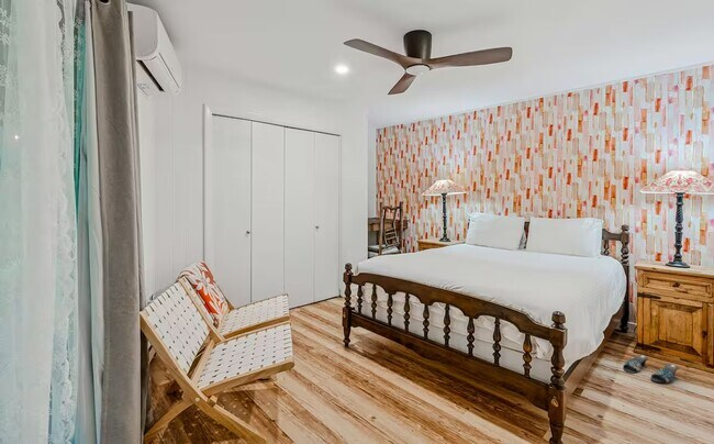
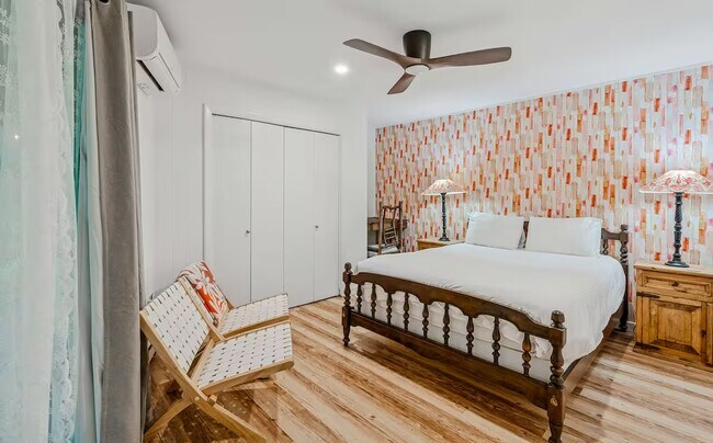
- slippers [622,354,680,384]
